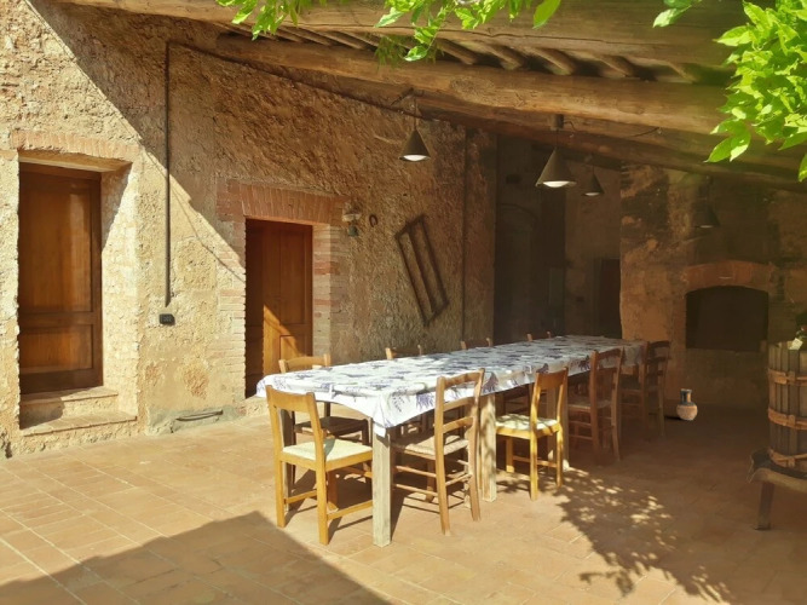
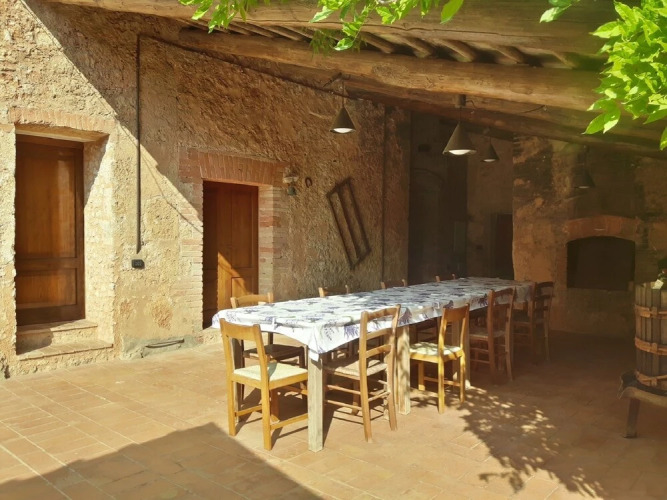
- ceramic jug [675,388,698,421]
